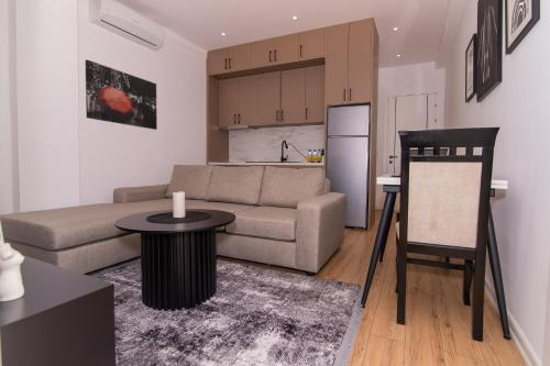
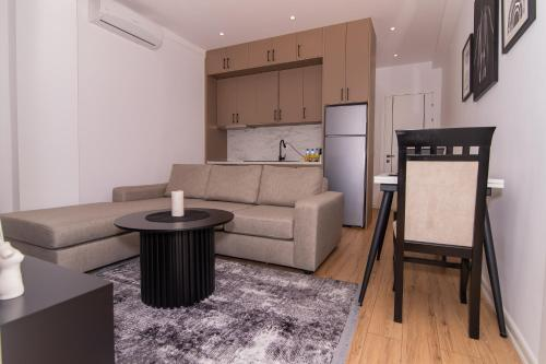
- wall art [85,58,158,131]
